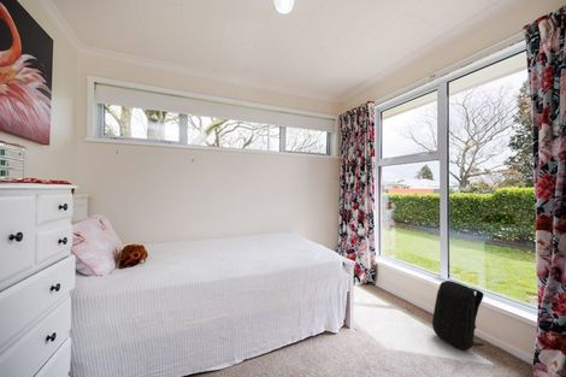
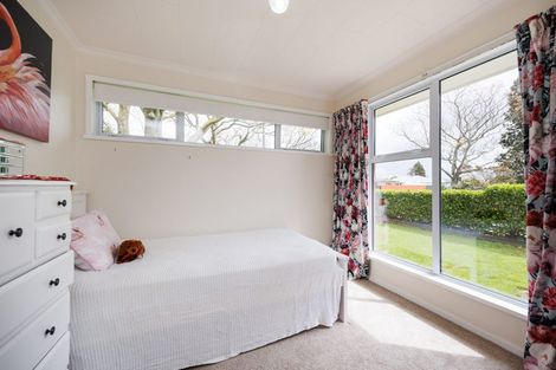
- backpack [431,279,484,352]
